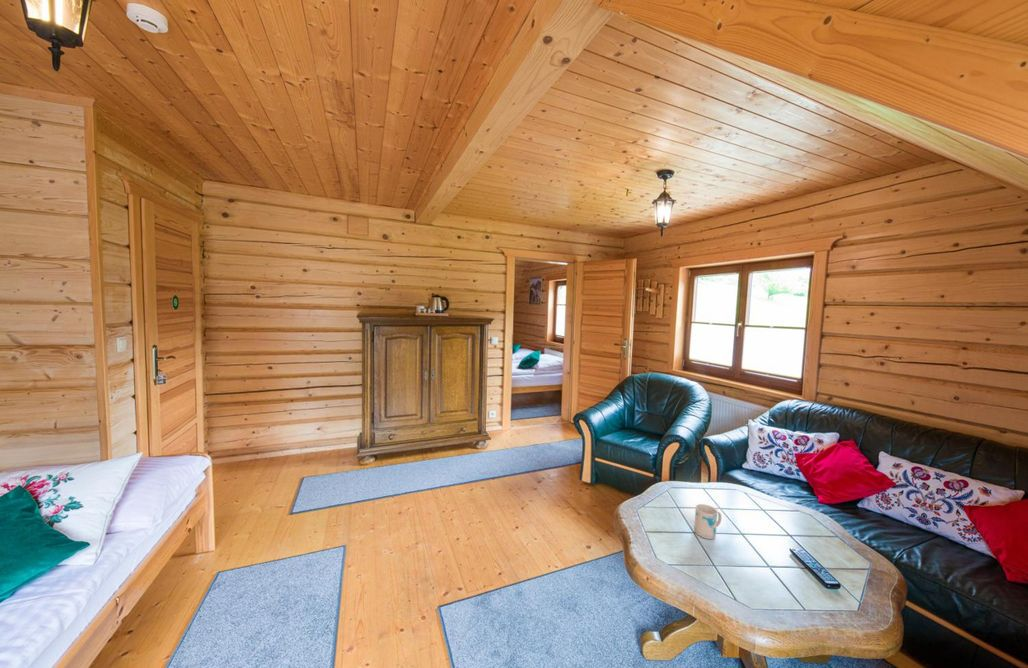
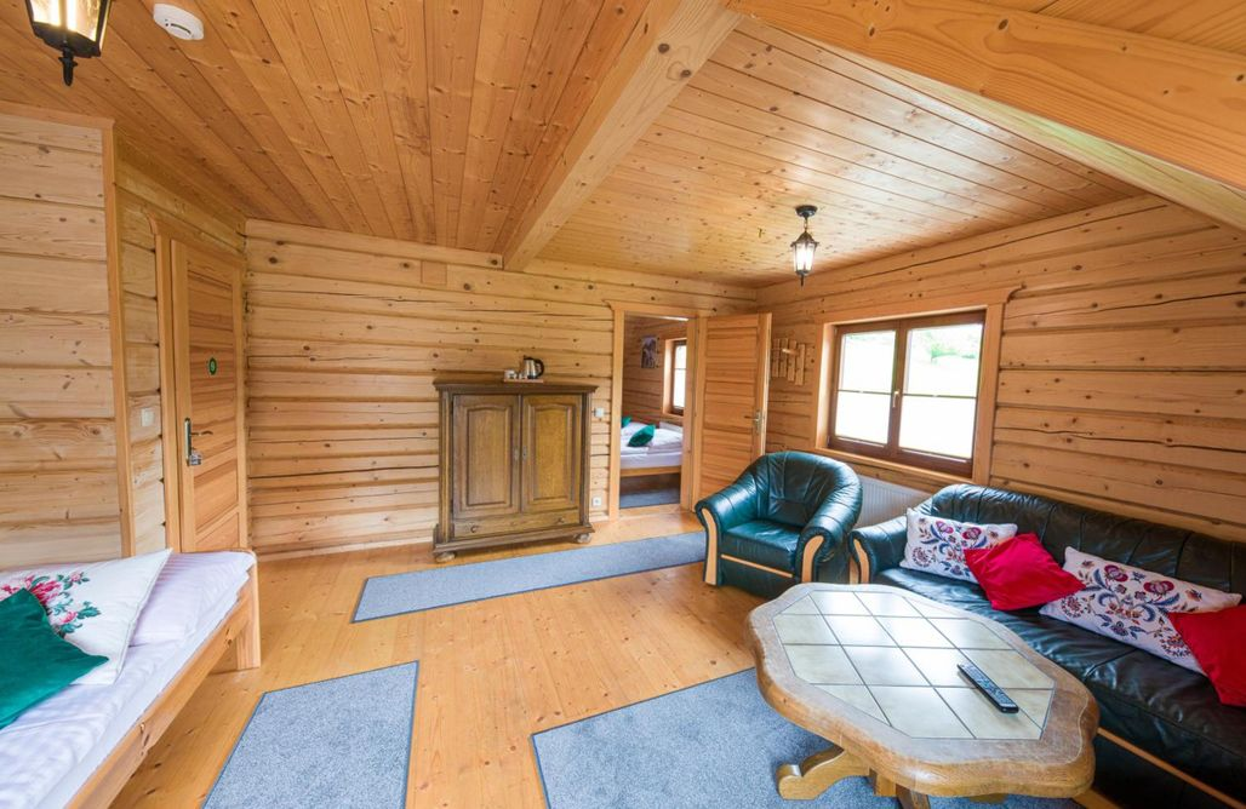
- mug [693,503,722,540]
